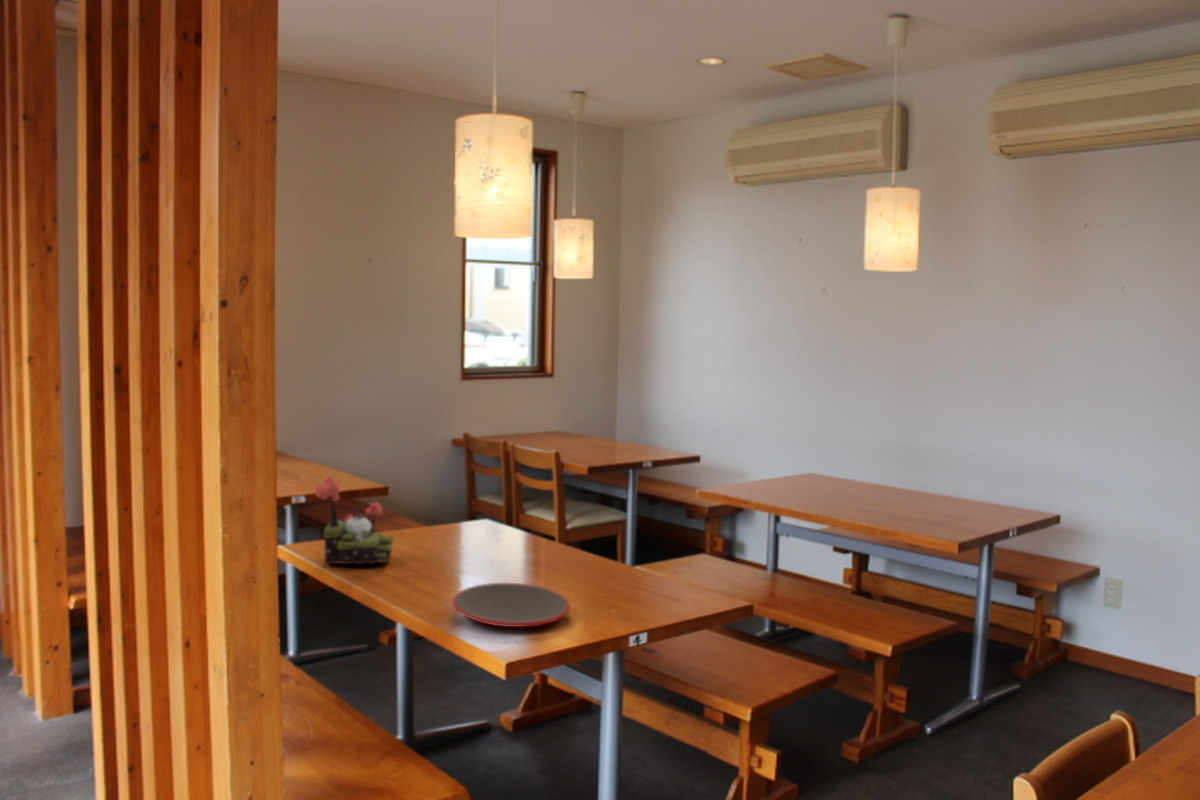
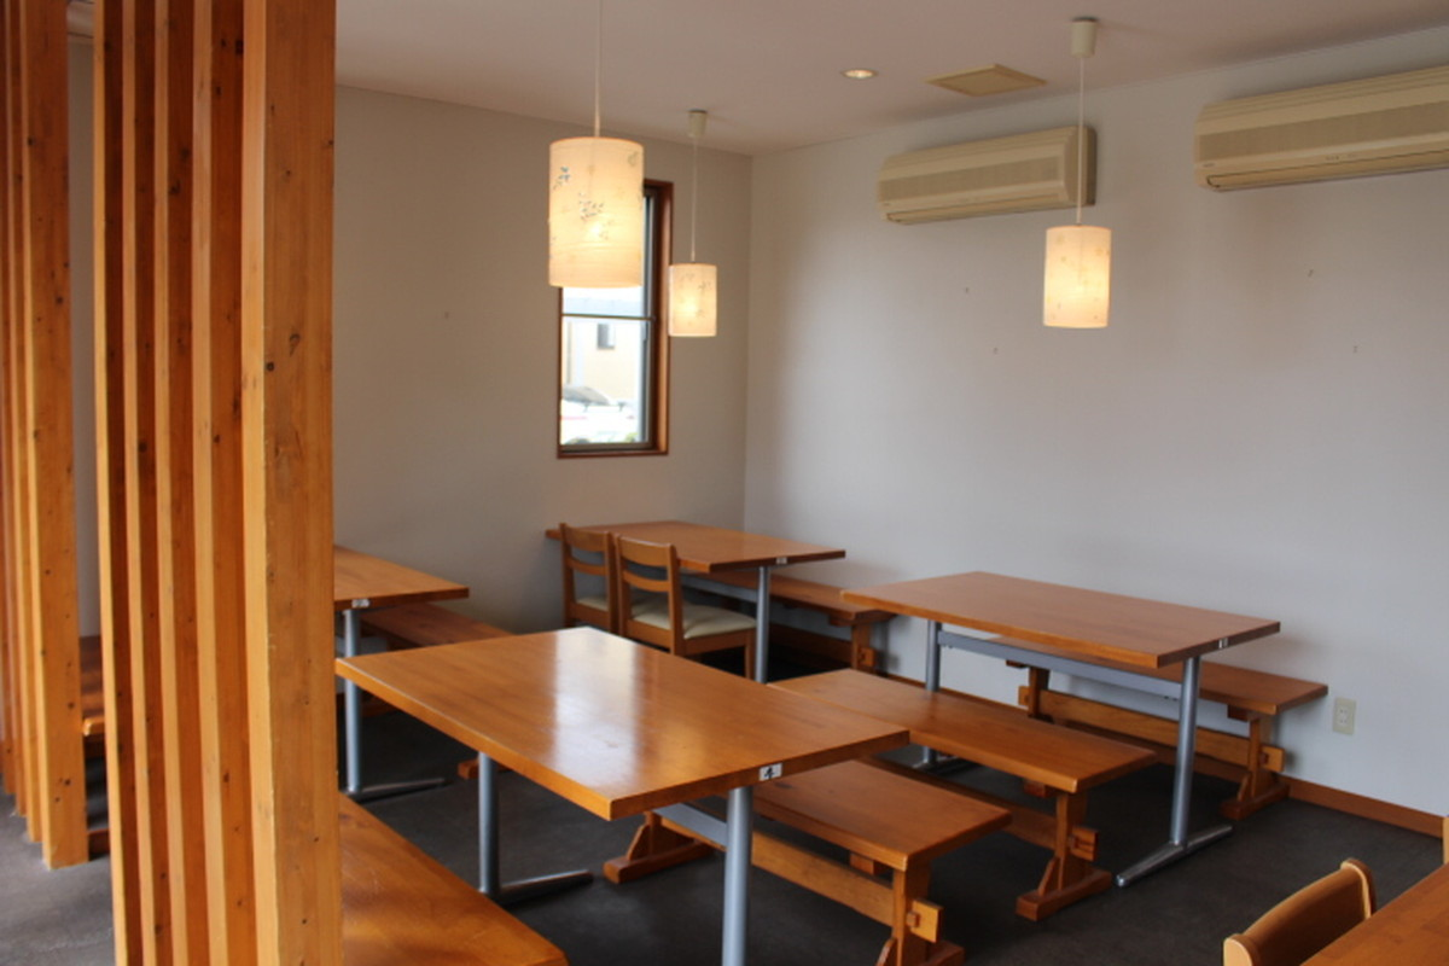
- plate [451,582,571,628]
- plant [315,475,394,565]
